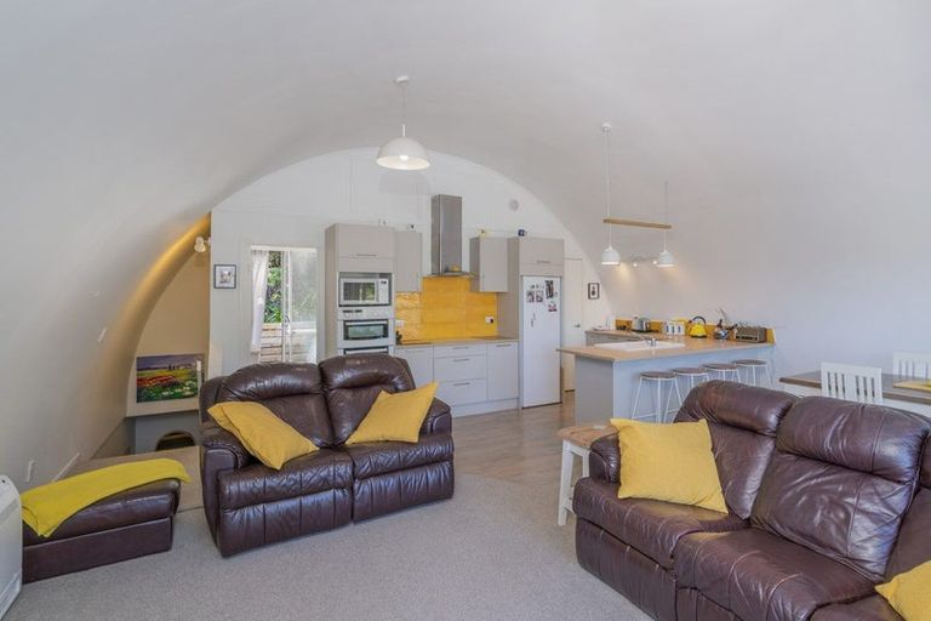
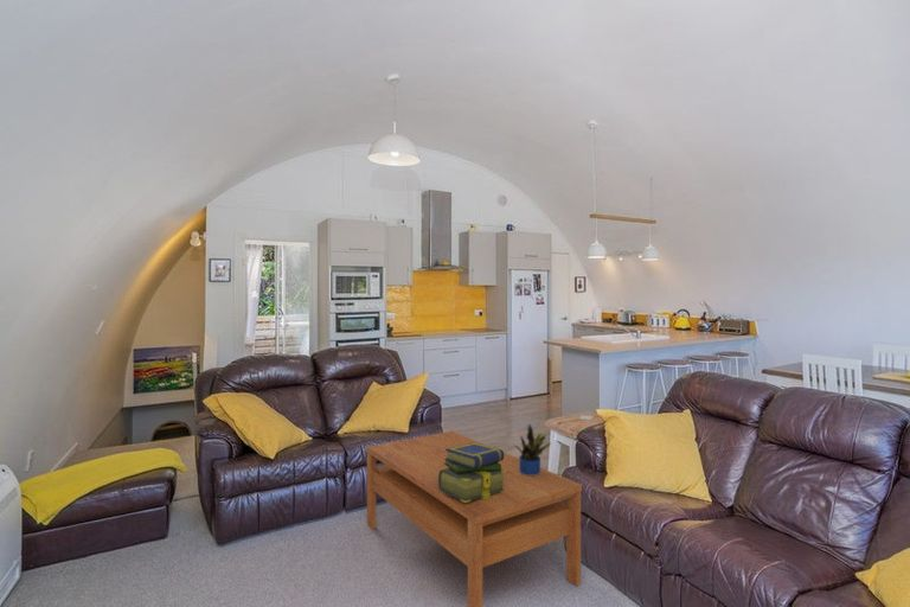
+ coffee table [365,430,583,607]
+ potted plant [513,422,552,475]
+ stack of books [438,443,506,503]
